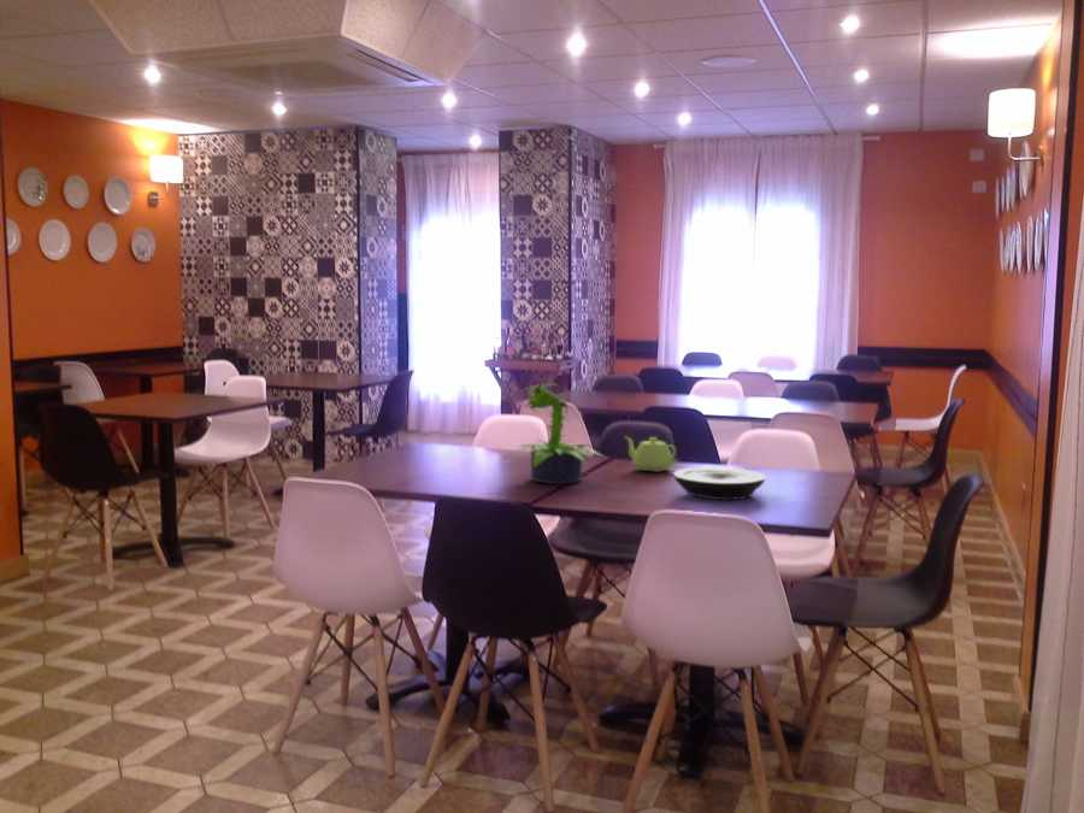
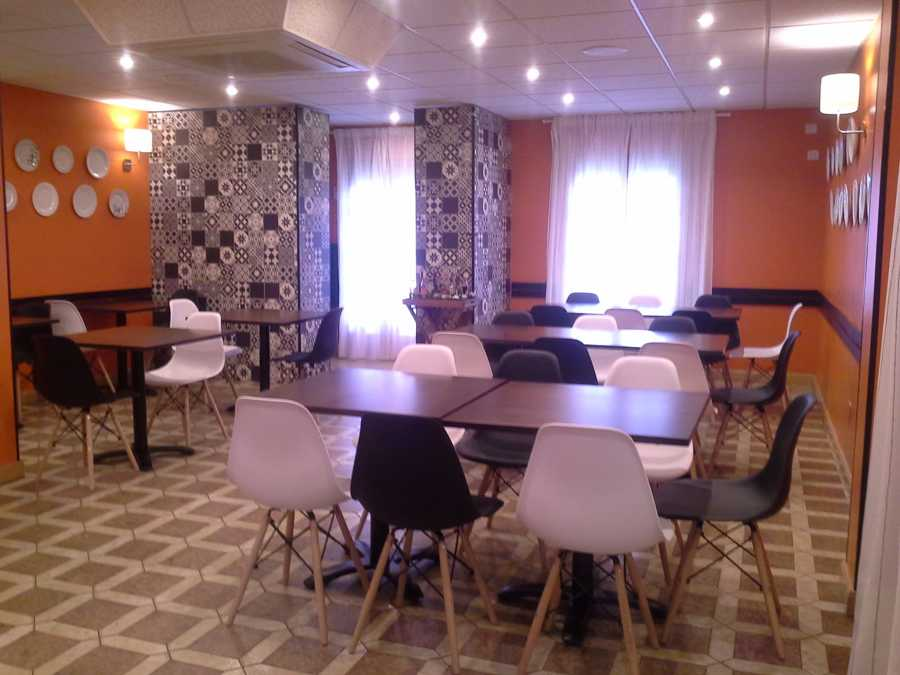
- plate [672,466,766,501]
- potted plant [503,381,608,485]
- teapot [624,435,678,473]
